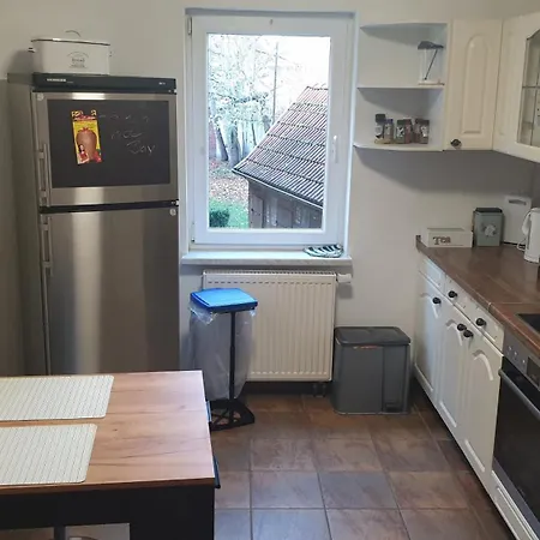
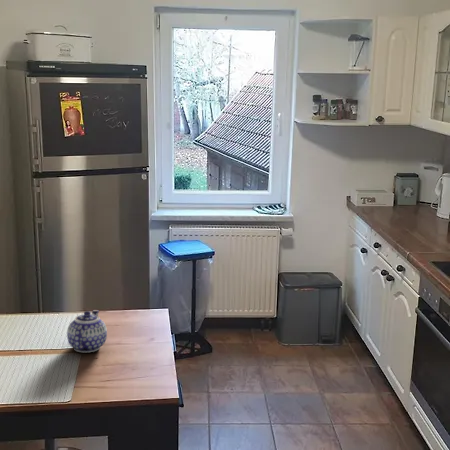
+ teapot [66,309,108,353]
